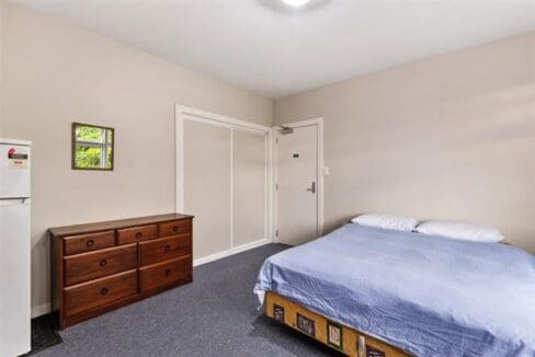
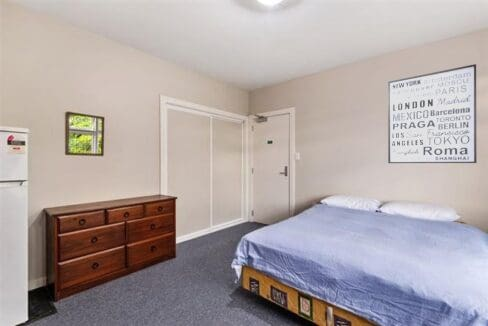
+ wall art [387,63,477,164]
